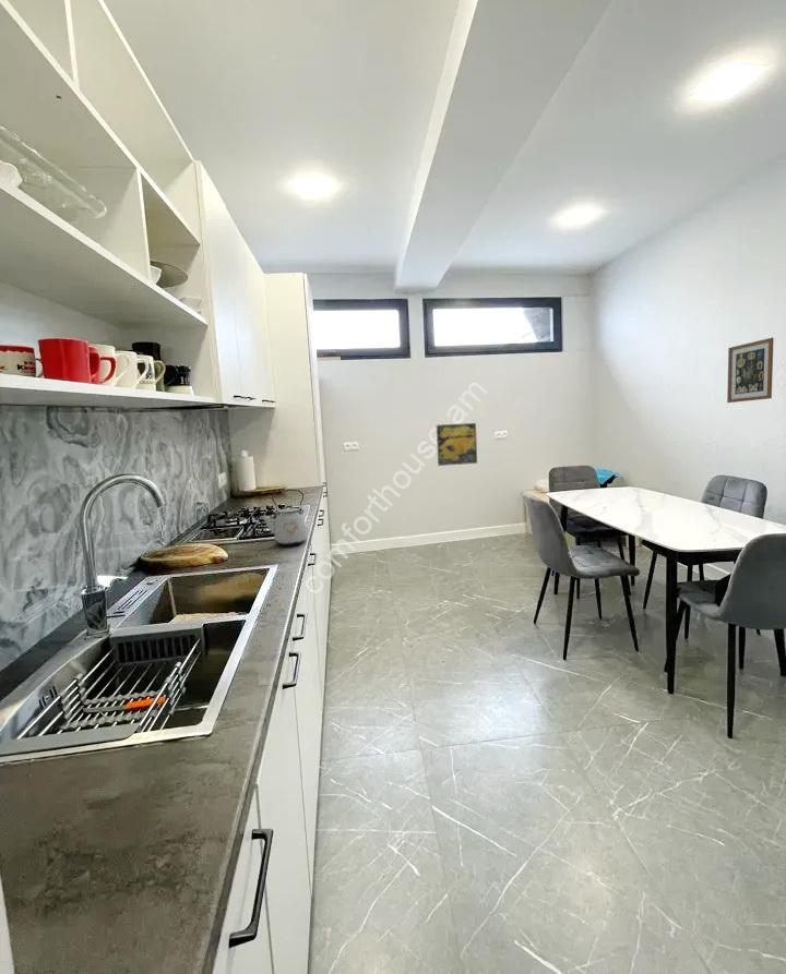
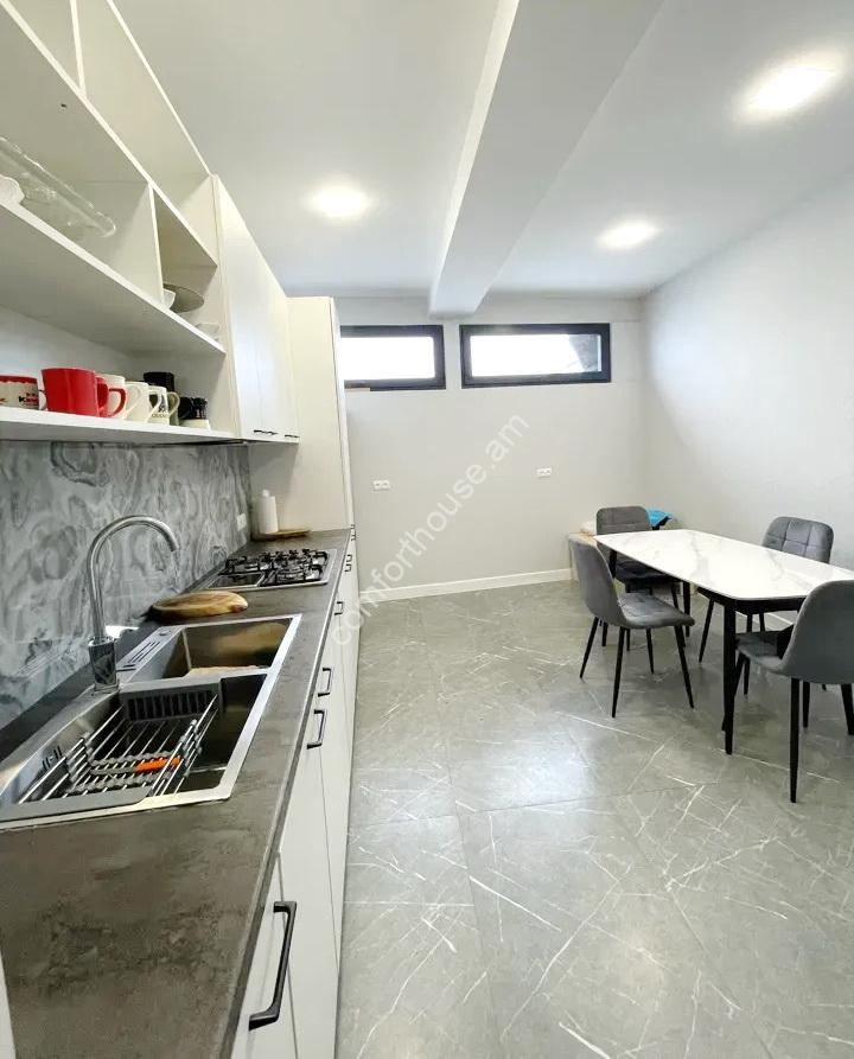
- wall art [726,337,775,404]
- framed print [436,422,478,467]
- kettle [259,489,309,546]
